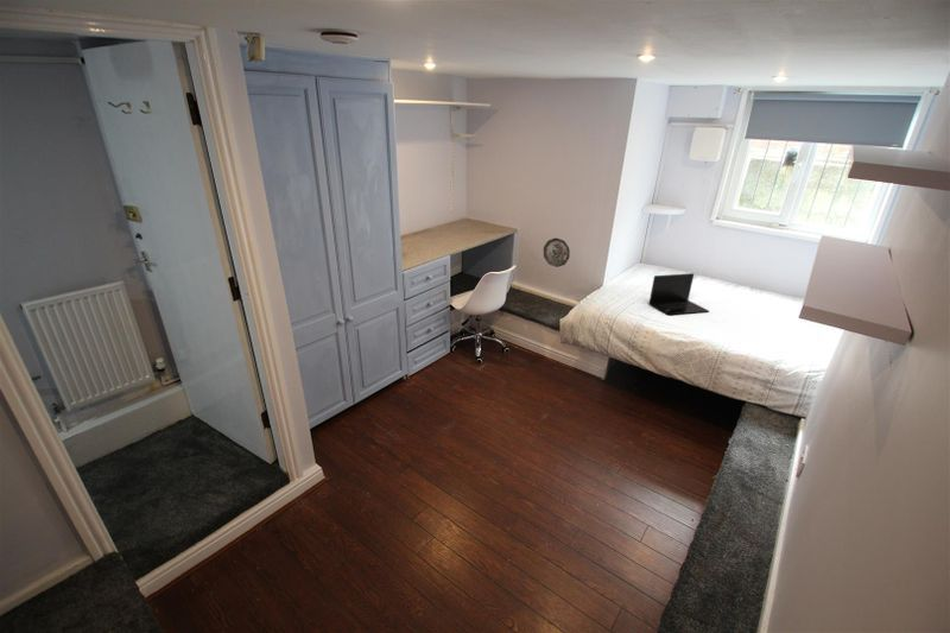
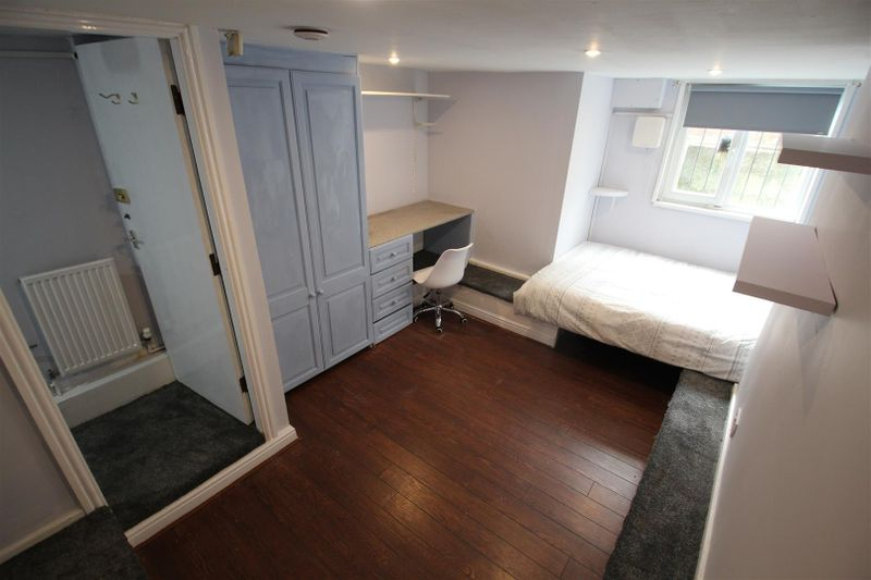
- decorative plate [543,236,571,268]
- laptop [648,272,710,316]
